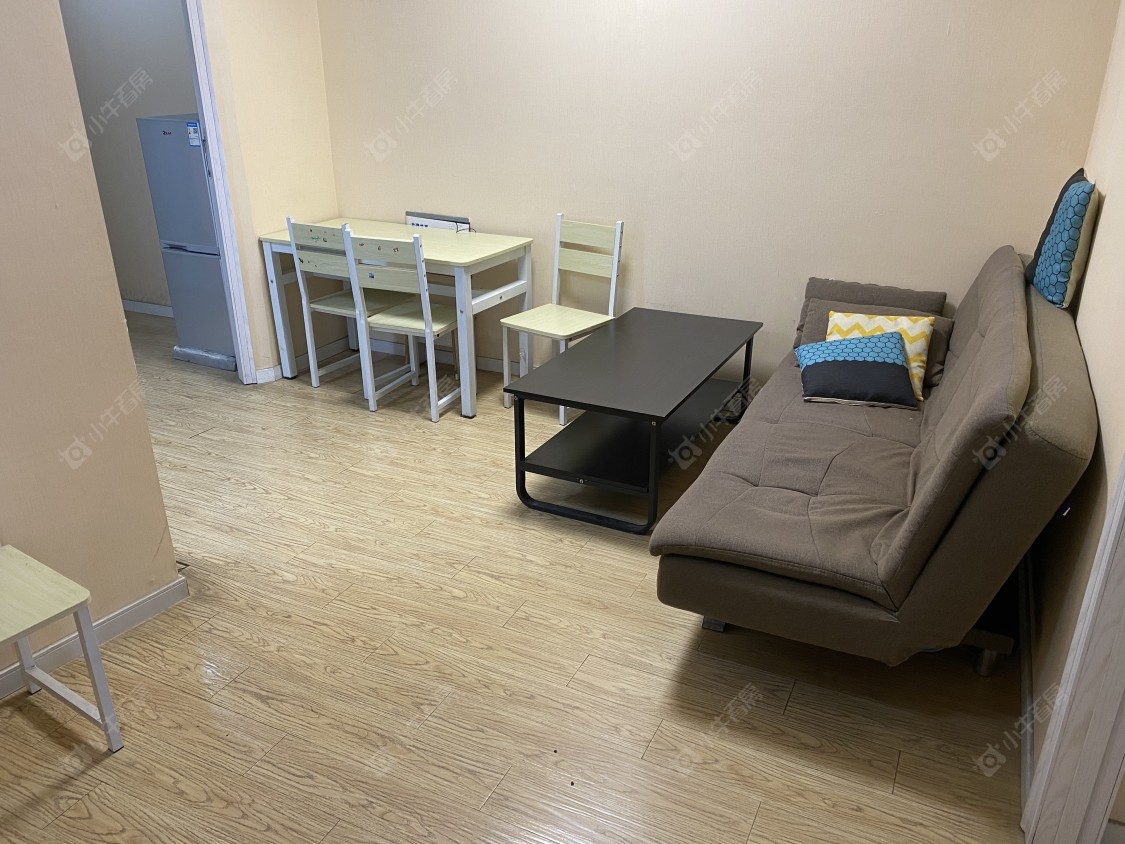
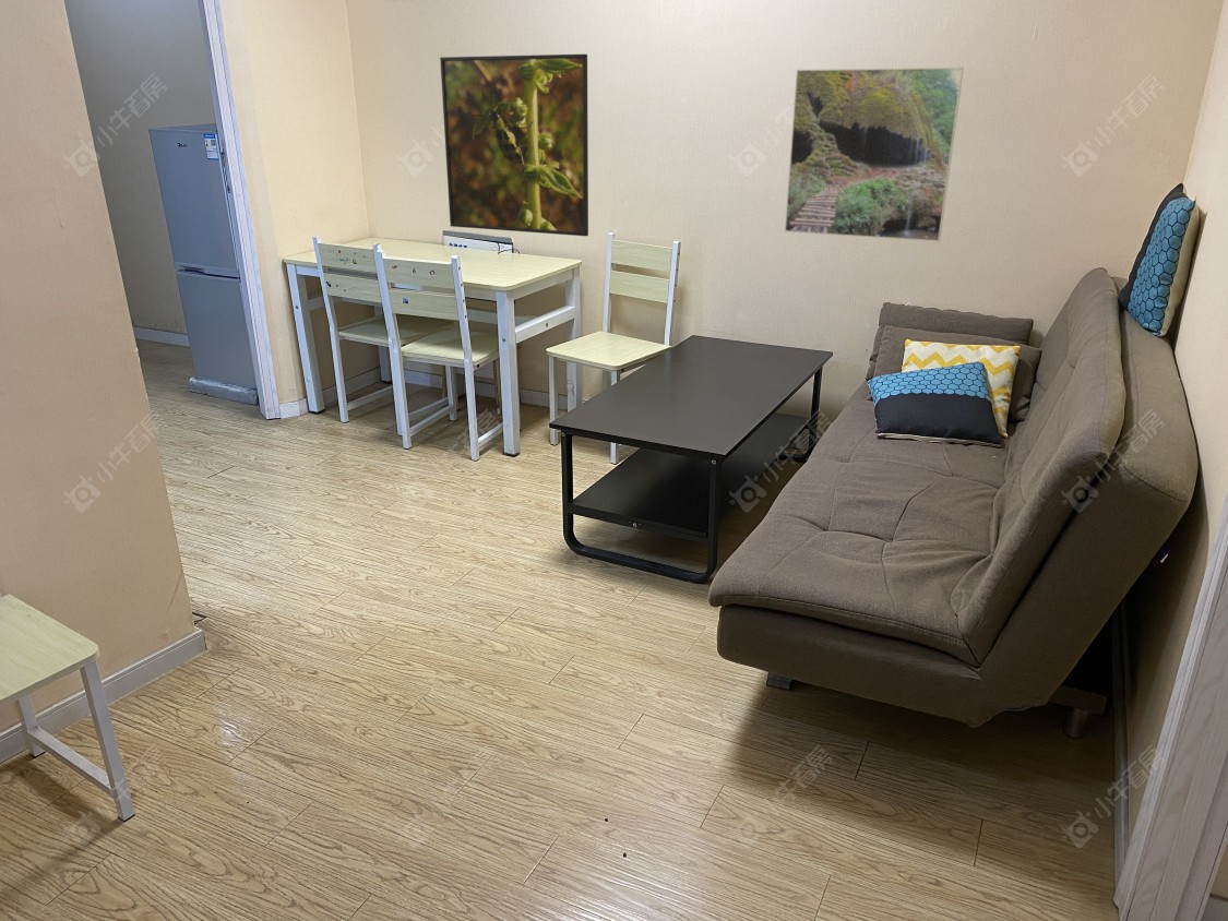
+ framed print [439,53,589,237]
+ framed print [784,67,965,242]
